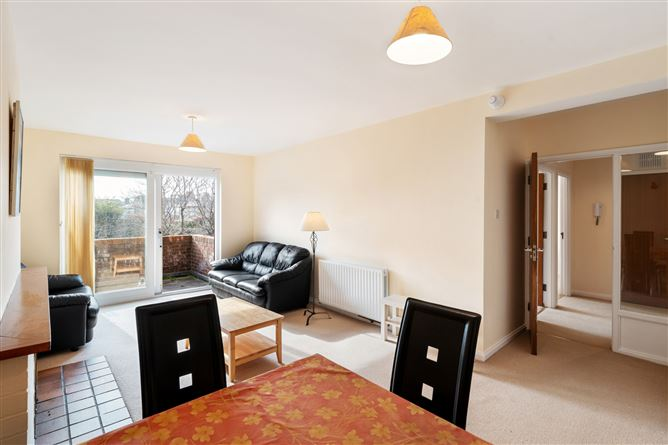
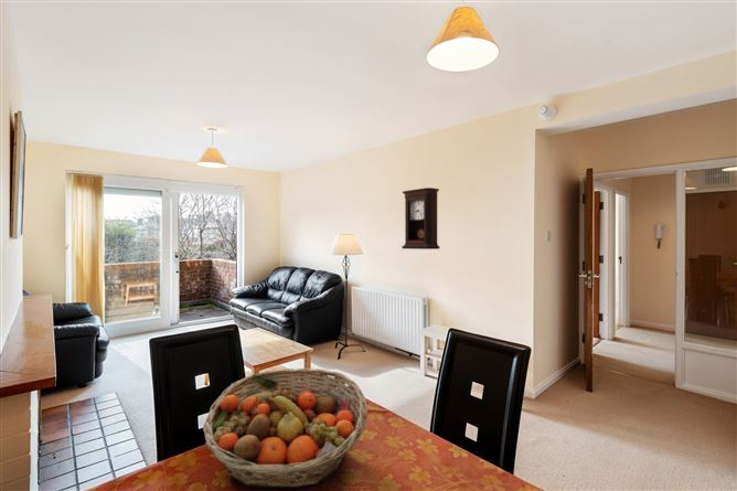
+ fruit basket [202,367,368,489]
+ pendulum clock [400,186,440,250]
